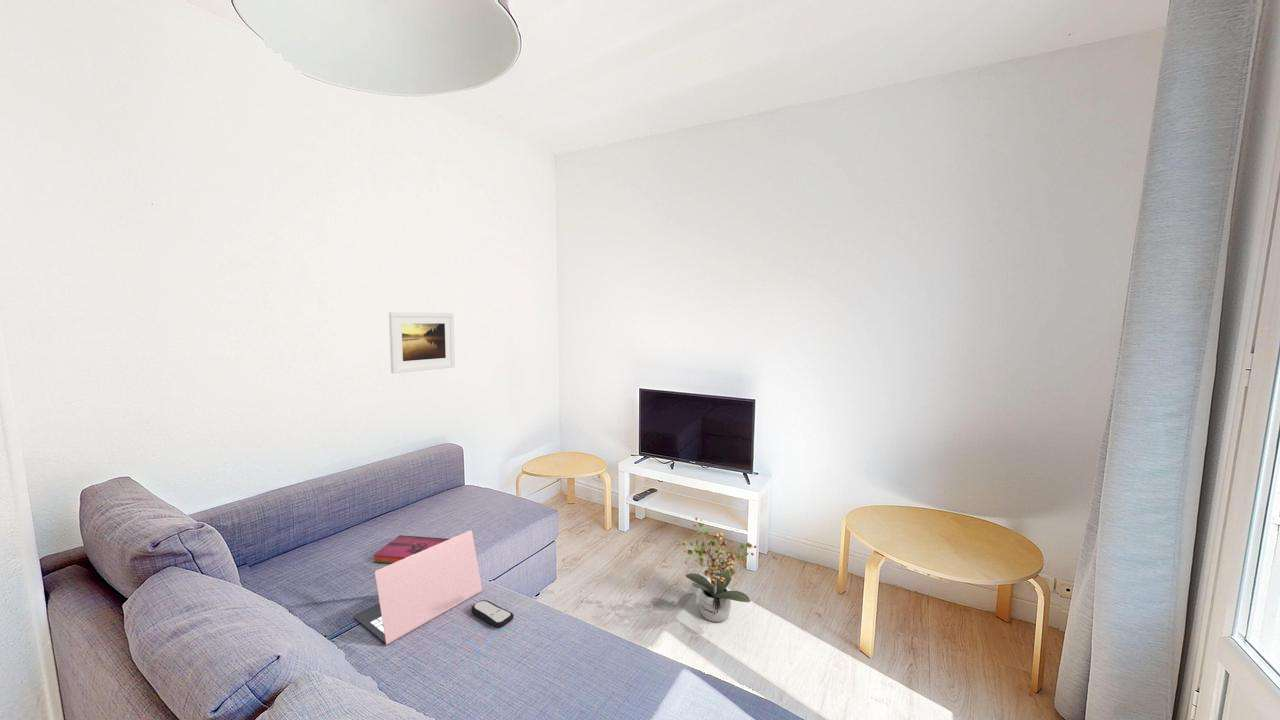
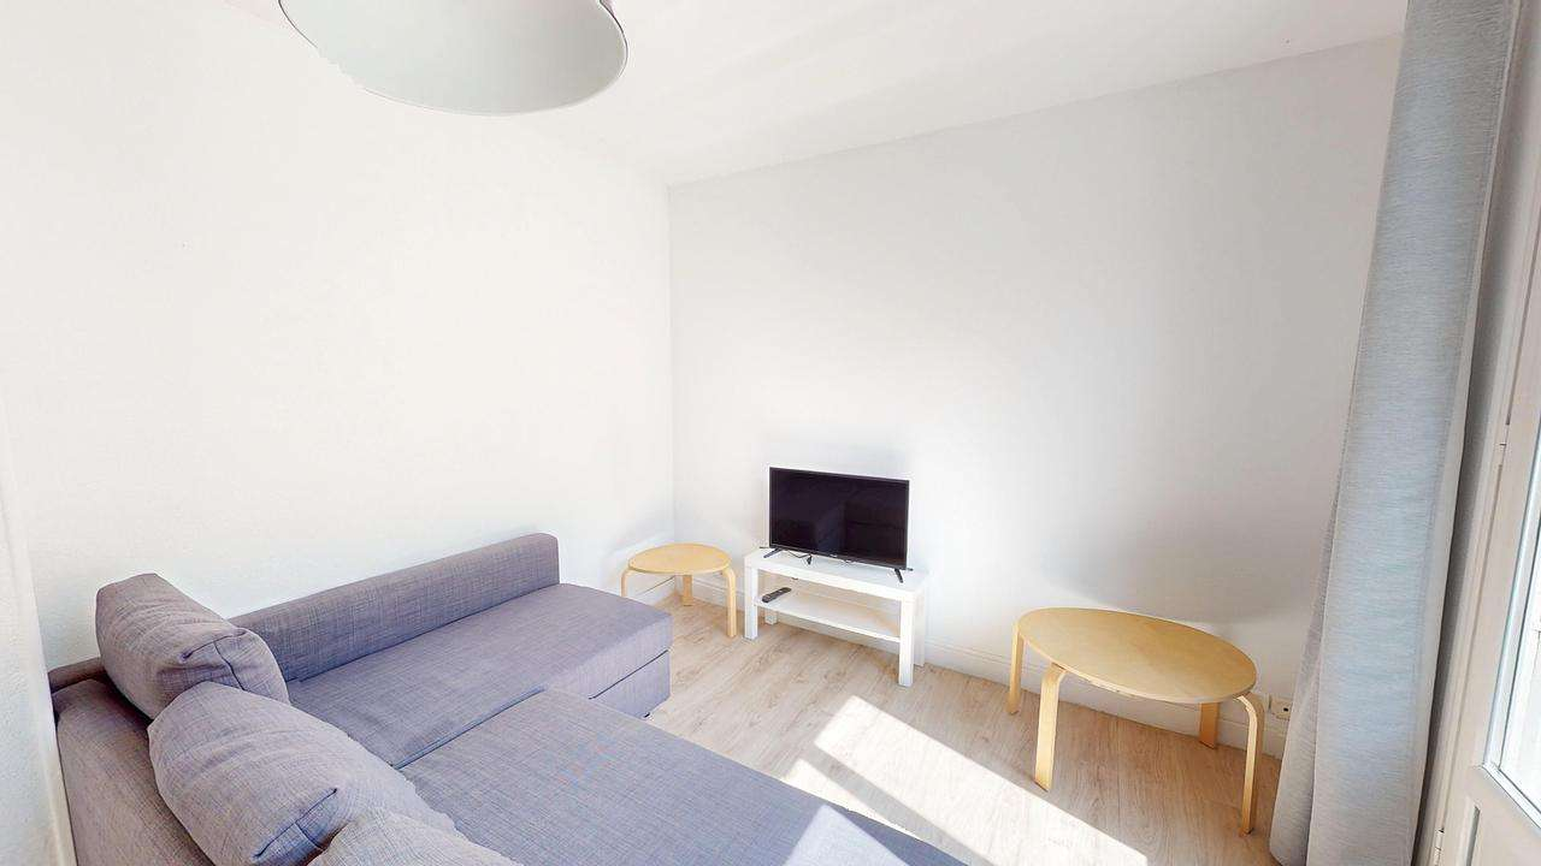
- potted plant [676,516,757,623]
- laptop [352,529,483,646]
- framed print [388,311,456,374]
- remote control [471,599,515,629]
- hardback book [372,534,450,564]
